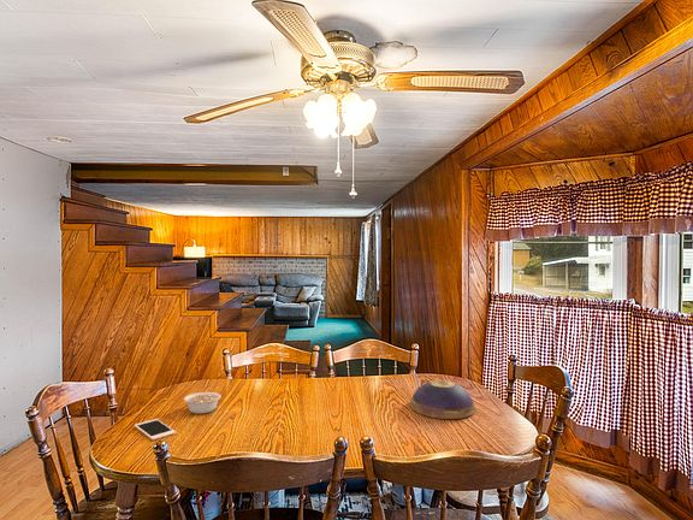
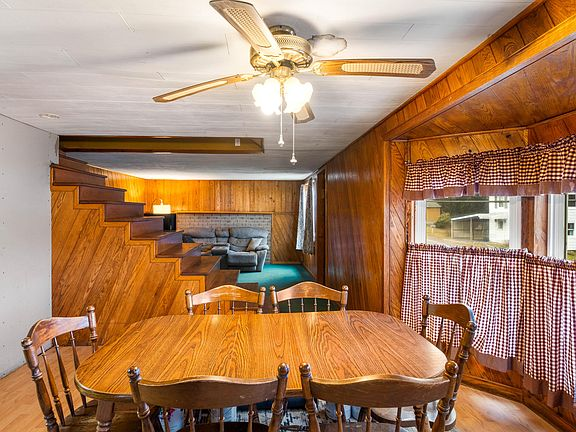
- cell phone [134,418,177,442]
- decorative bowl [409,379,475,420]
- legume [183,391,223,415]
